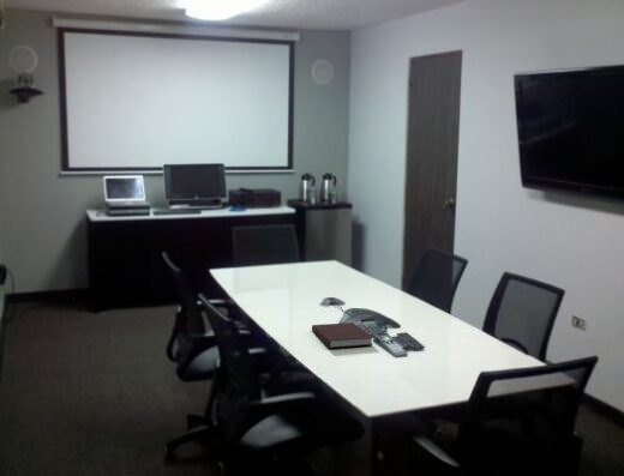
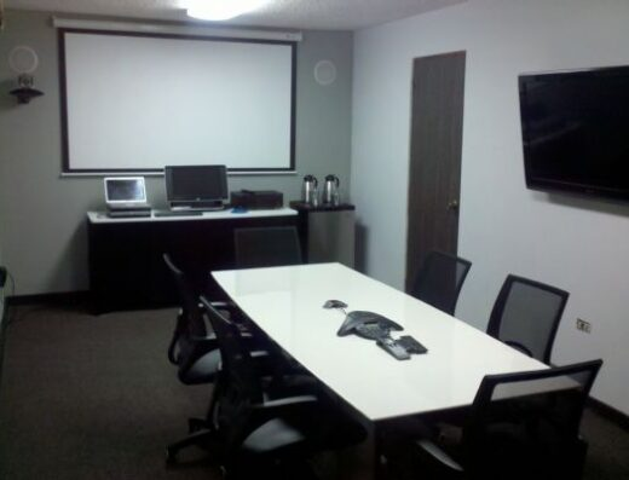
- notebook [311,321,374,349]
